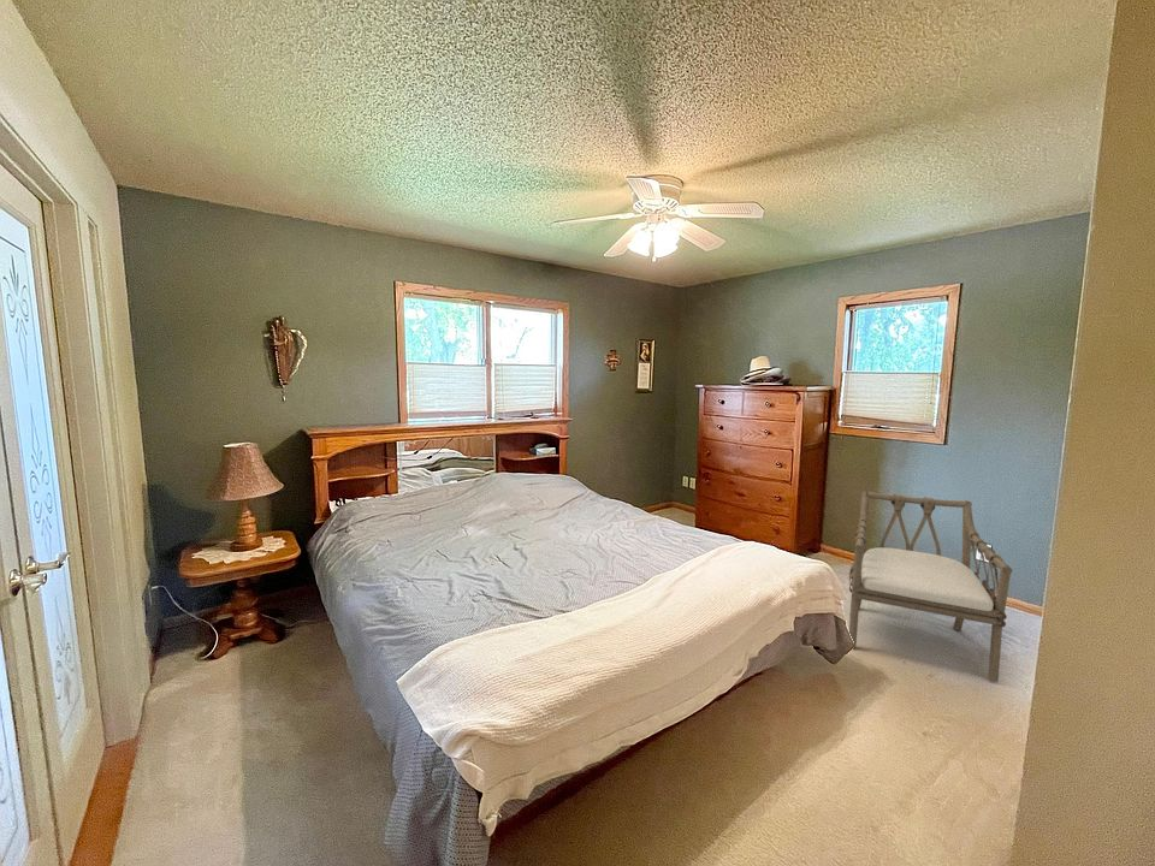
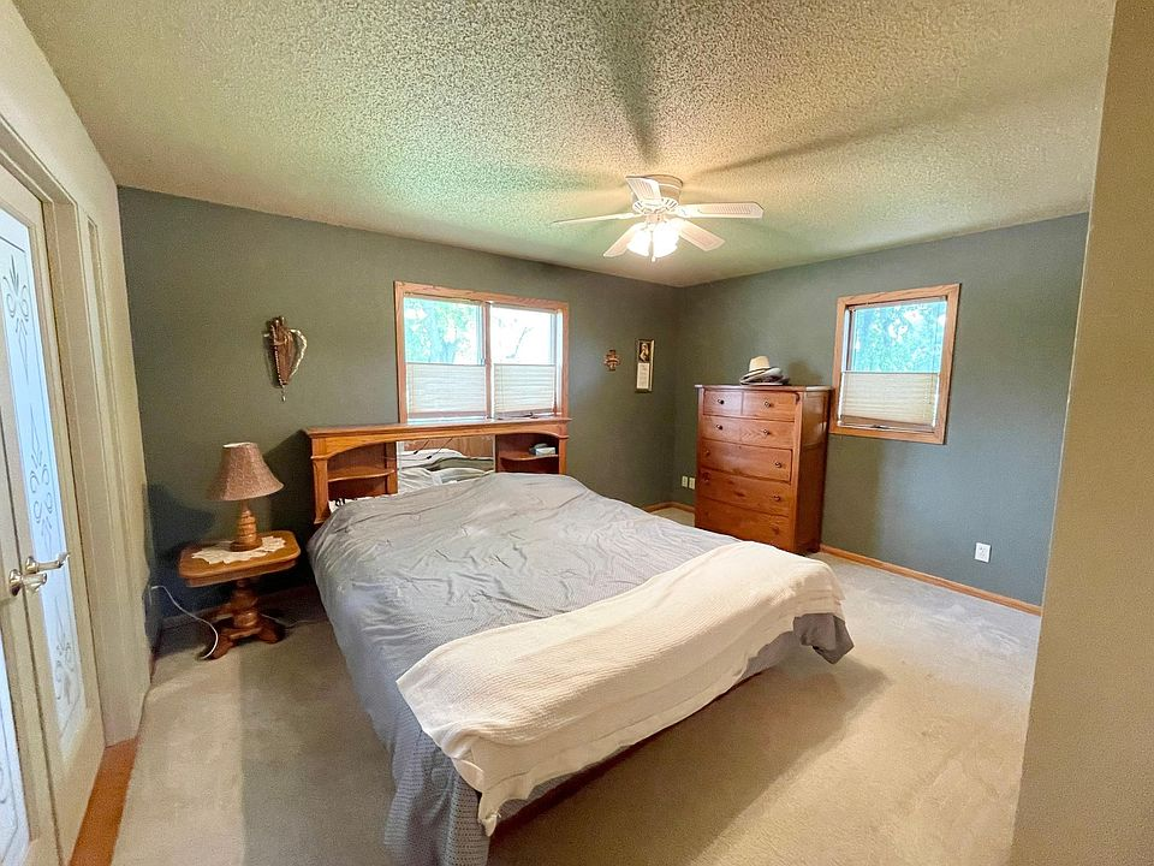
- armchair [848,490,1013,683]
